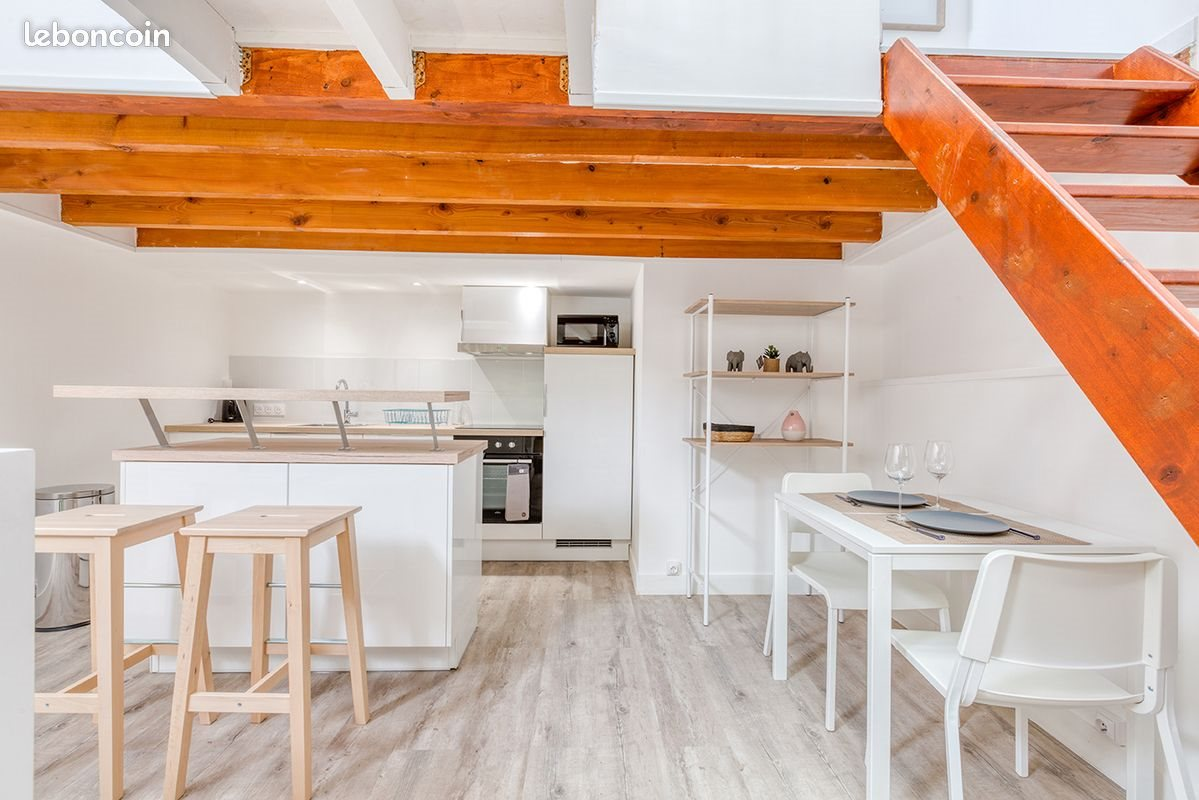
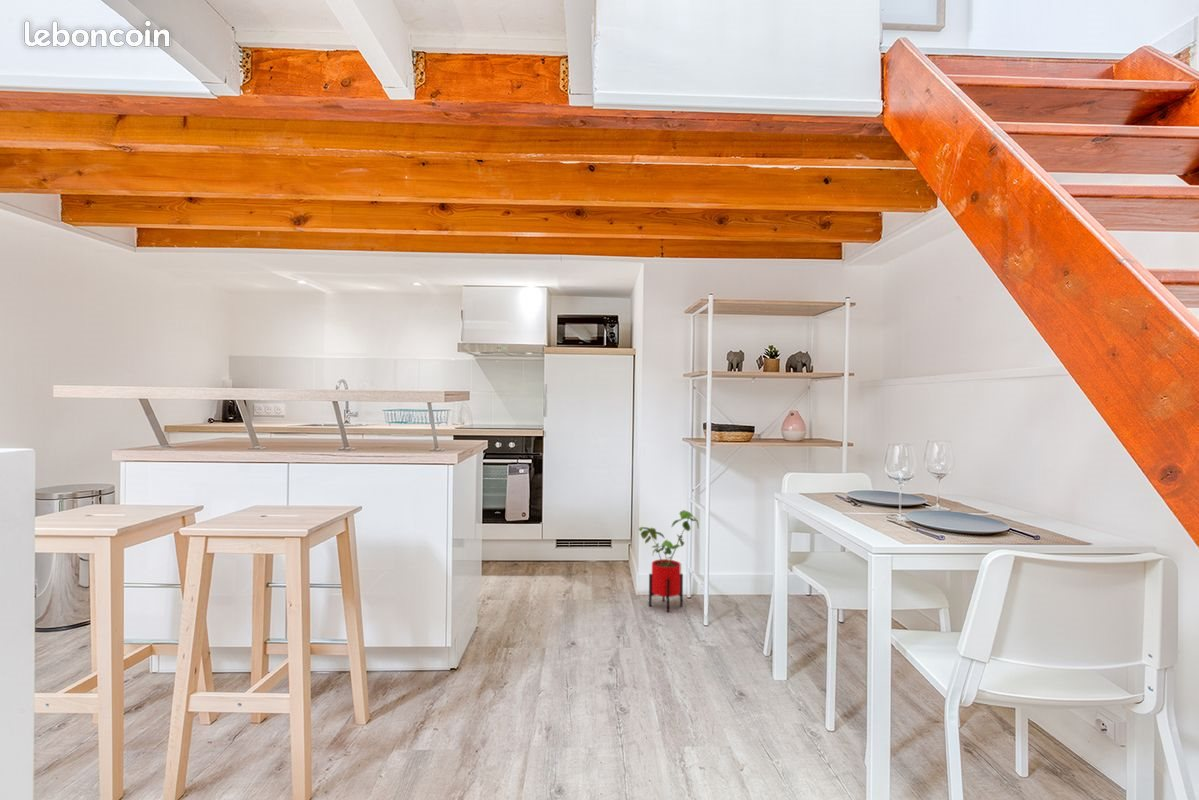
+ house plant [637,509,700,614]
